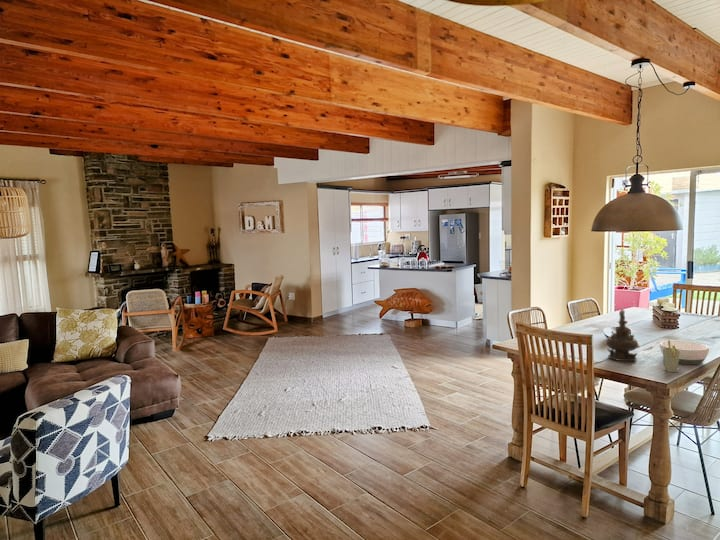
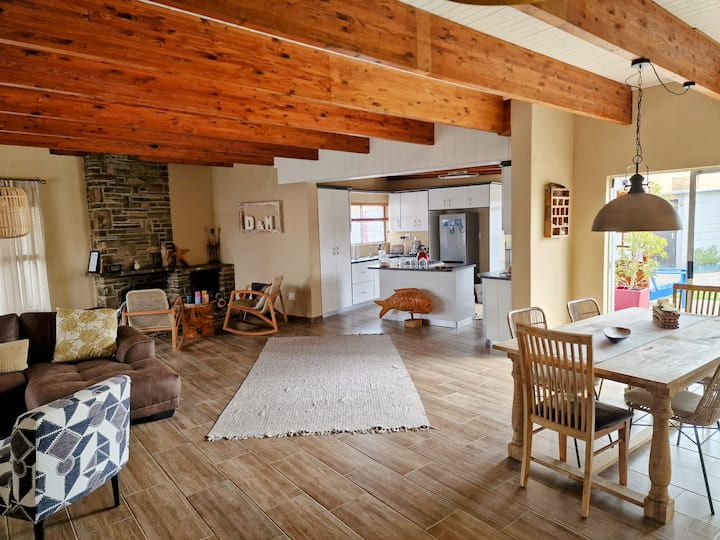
- bowl [659,340,710,365]
- teapot [604,308,641,362]
- cup [662,340,680,373]
